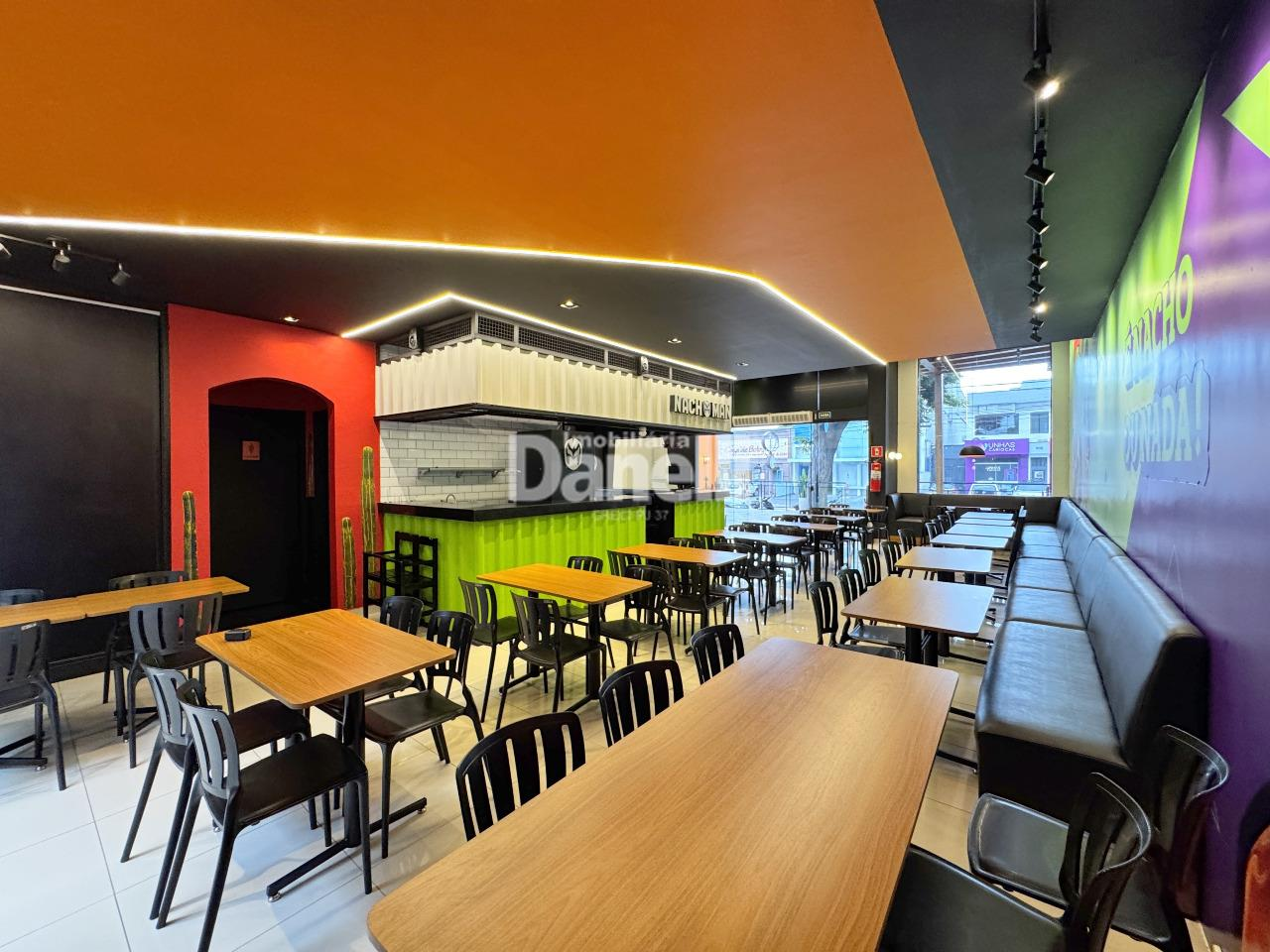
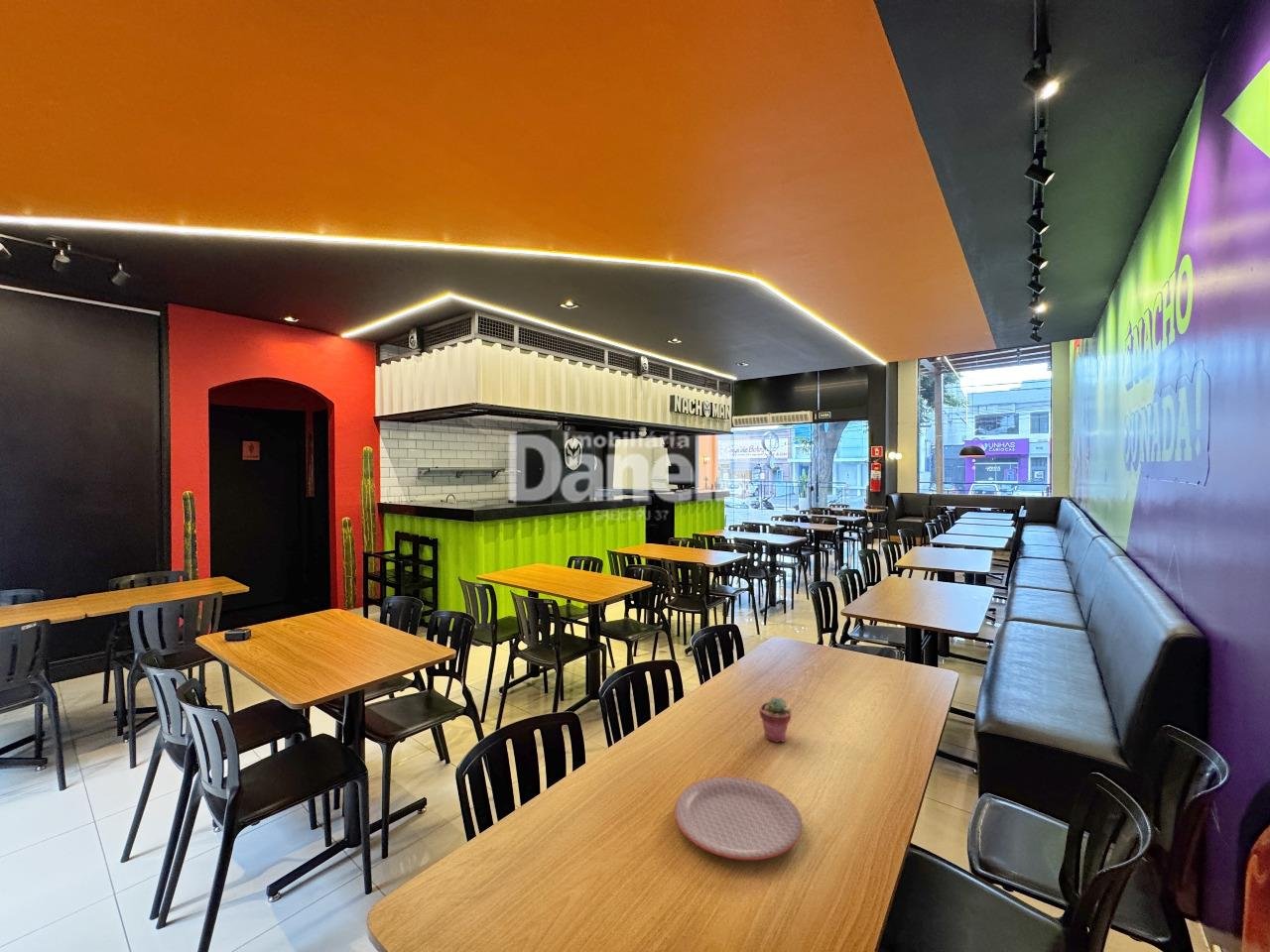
+ potted succulent [759,696,792,744]
+ plate [673,775,804,861]
